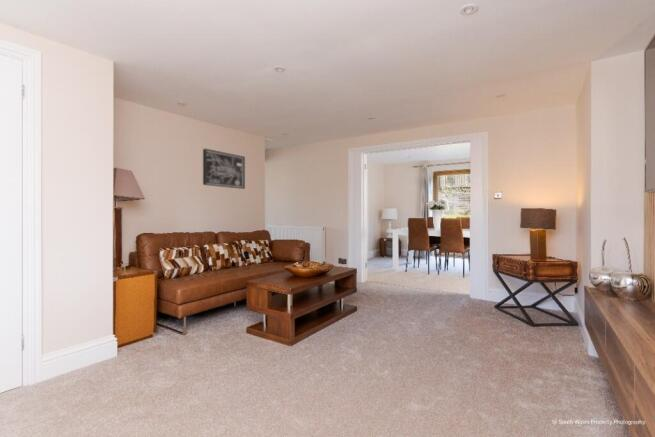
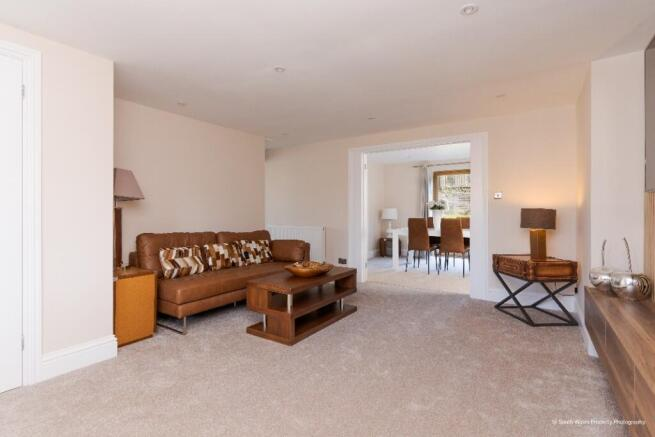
- wall art [202,148,246,190]
